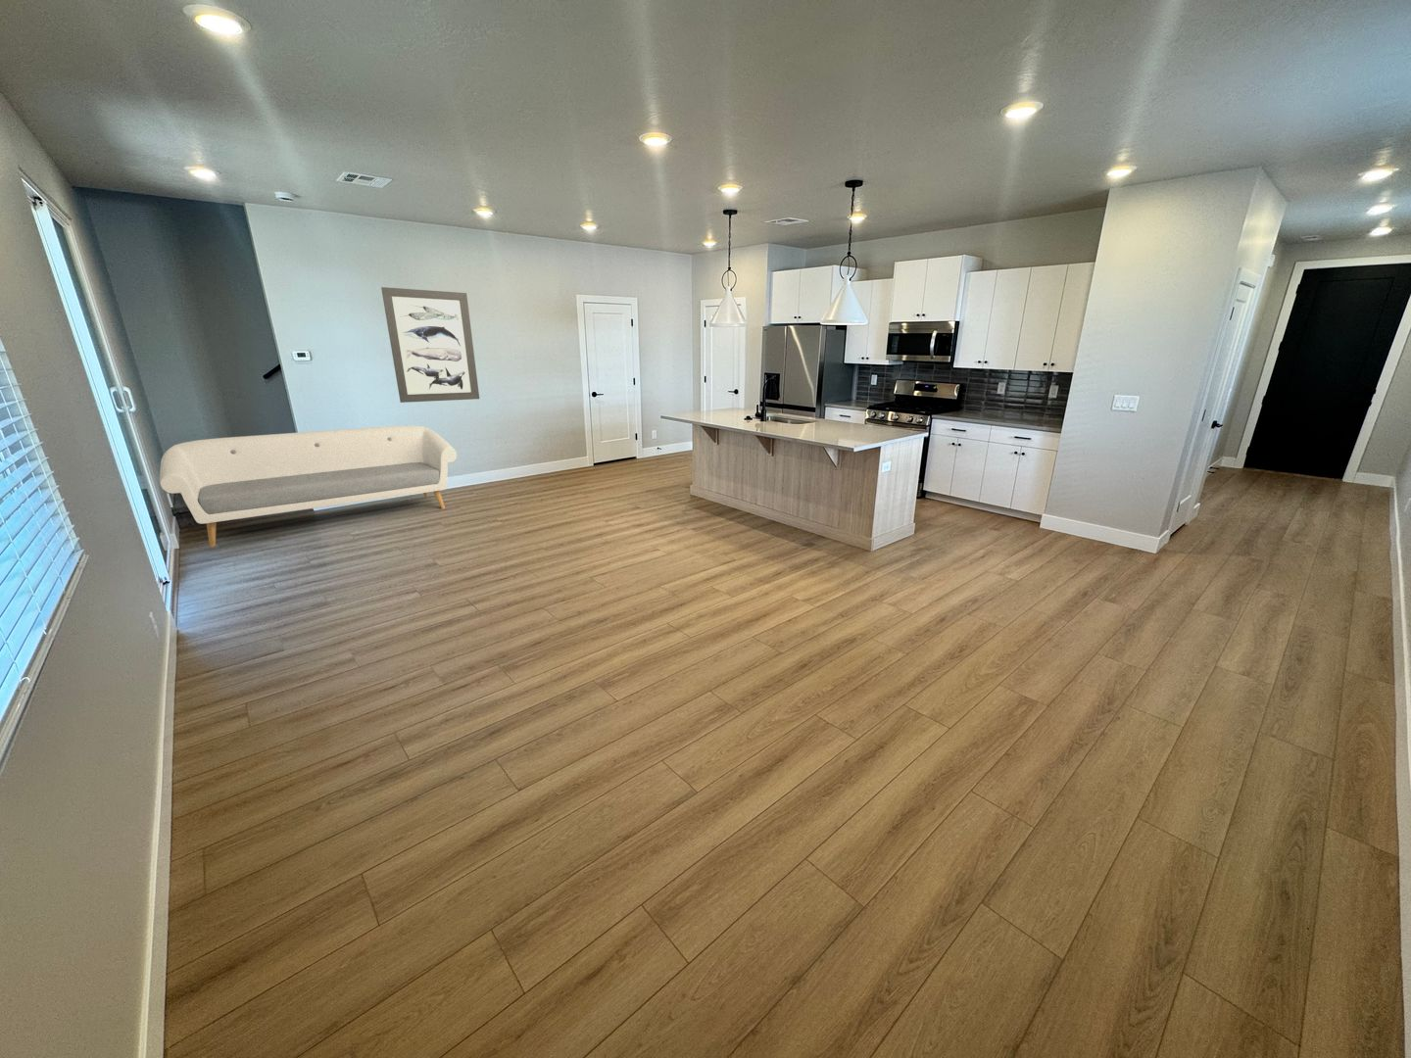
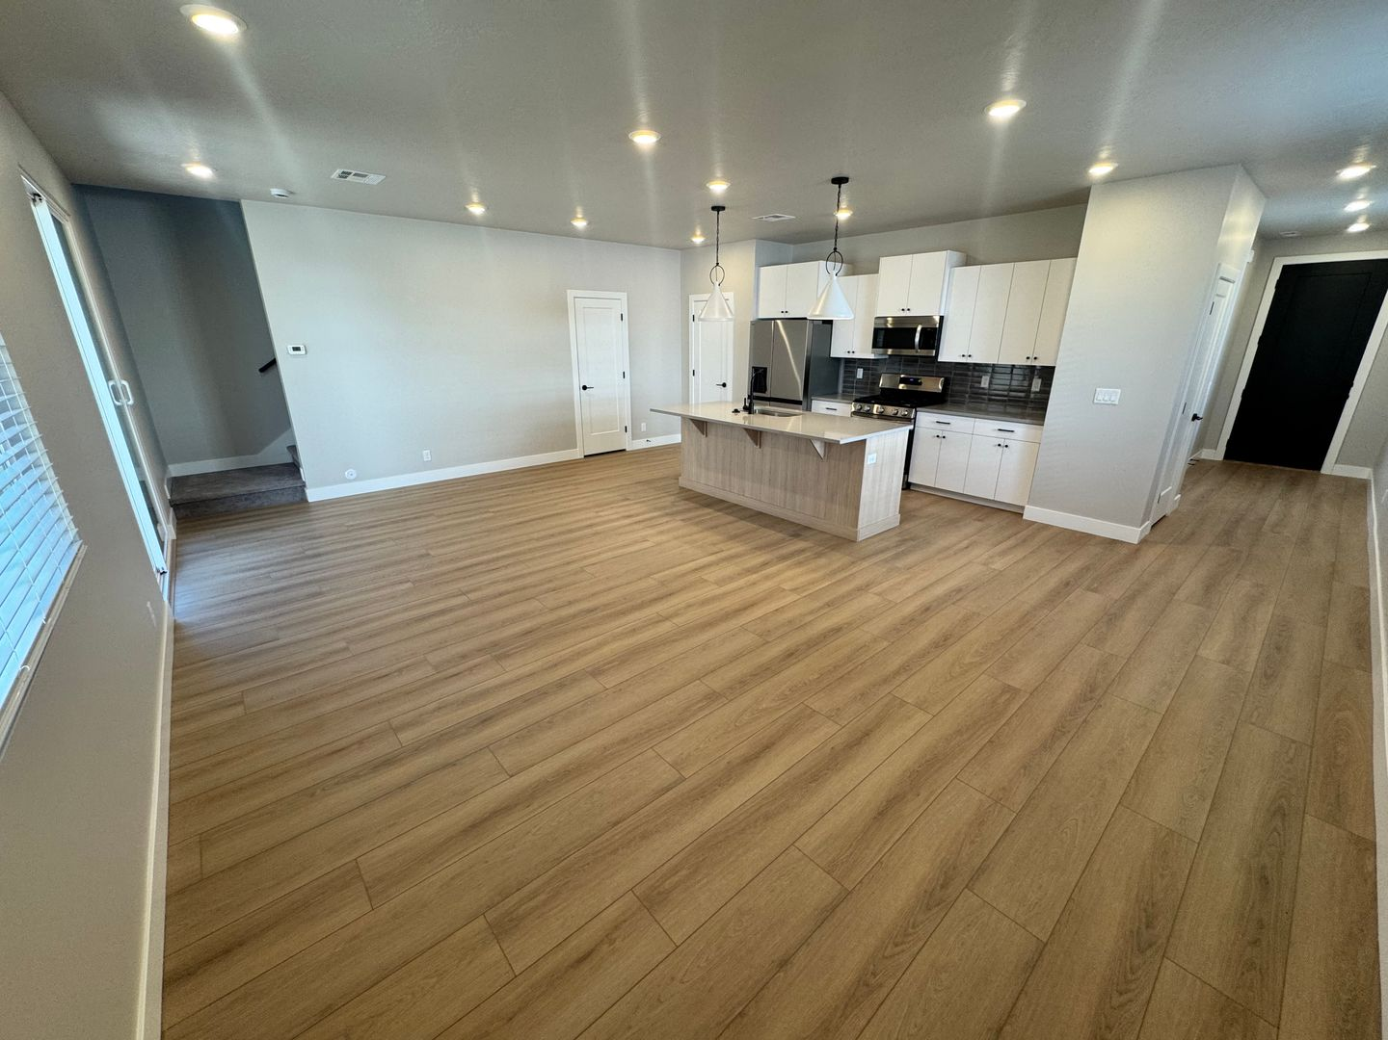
- sofa [159,425,458,549]
- wall art [380,286,480,403]
